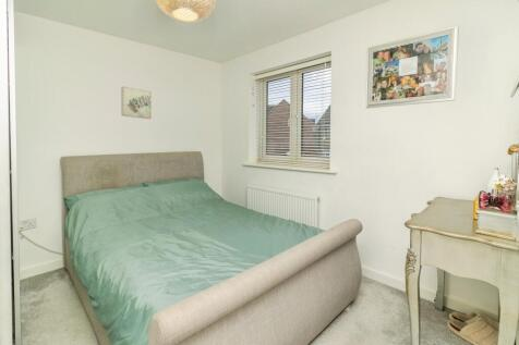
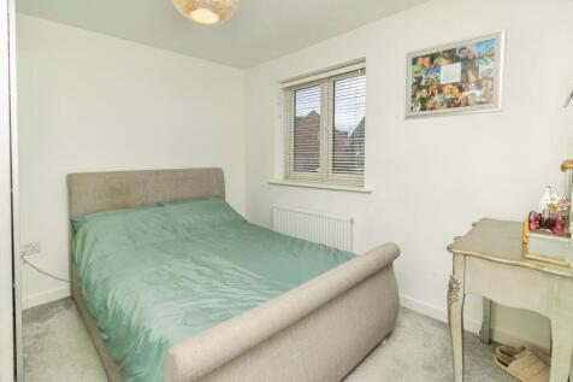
- wall art [120,85,153,120]
